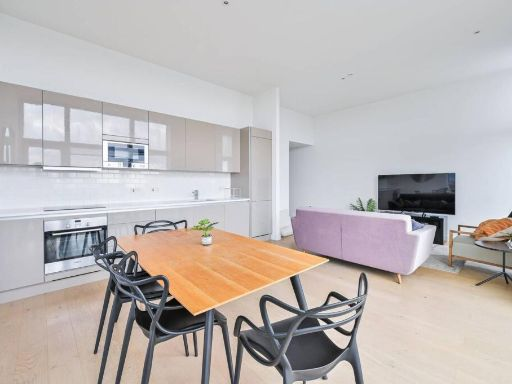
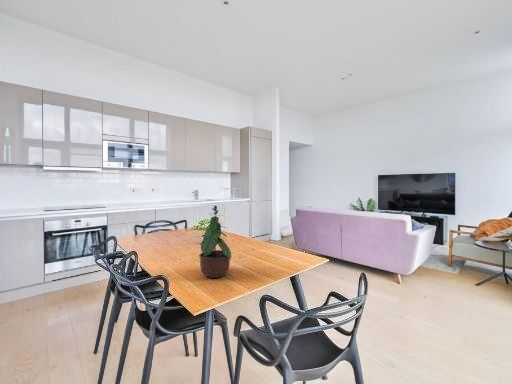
+ potted plant [197,204,232,279]
